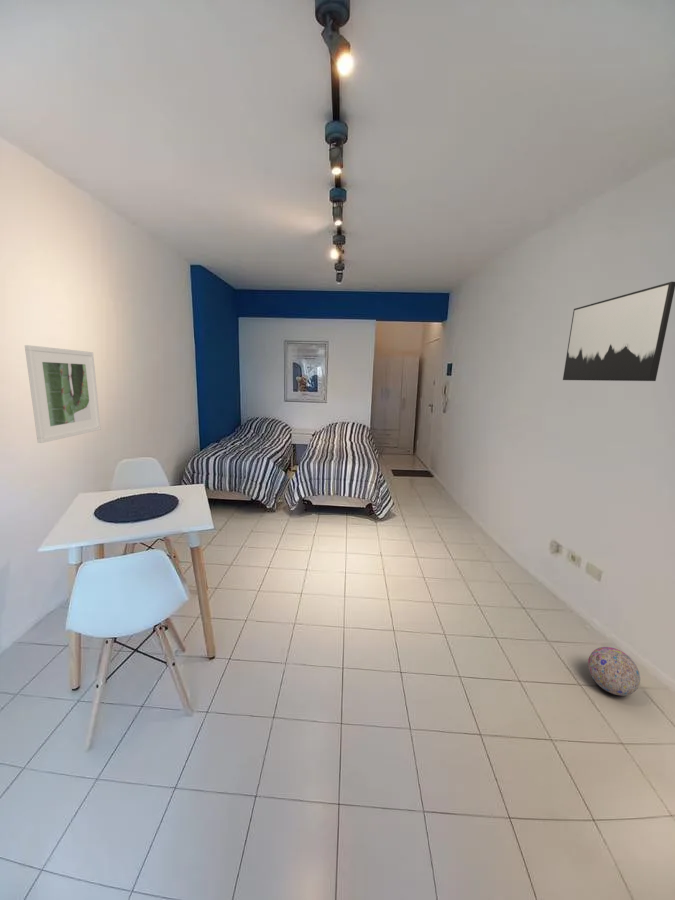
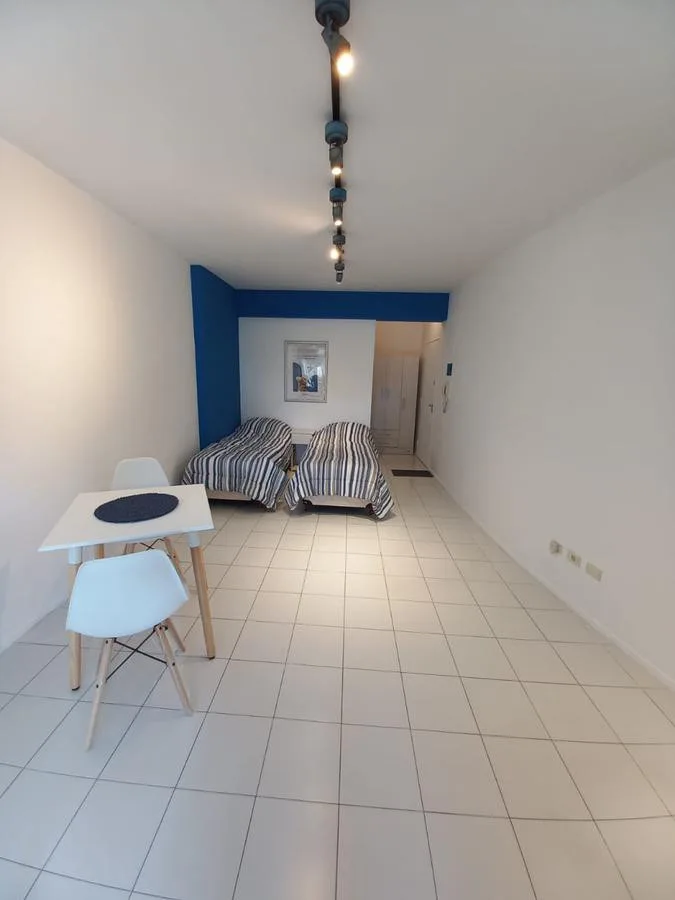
- decorative ball [587,646,641,697]
- wall art [562,281,675,382]
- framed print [24,344,102,444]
